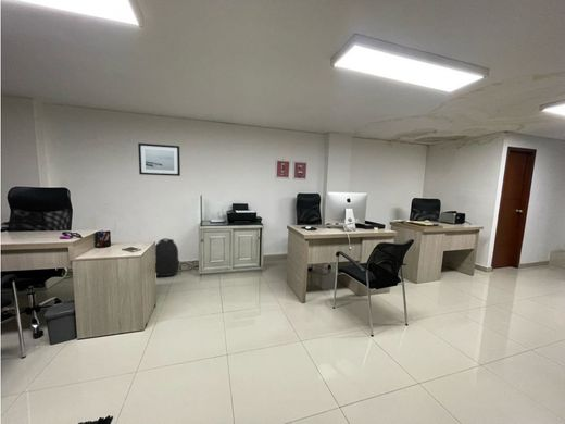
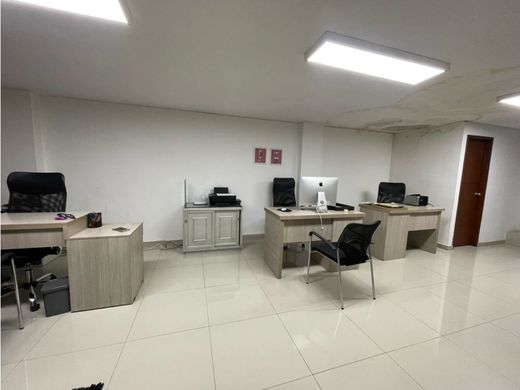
- backpack [154,237,180,277]
- wall art [137,142,181,177]
